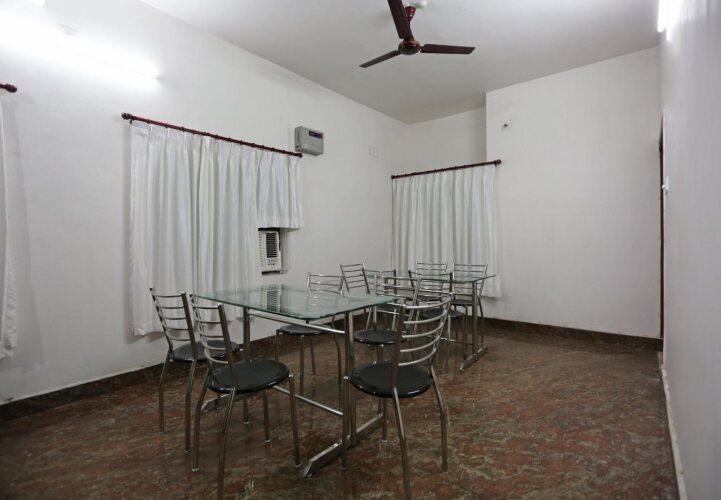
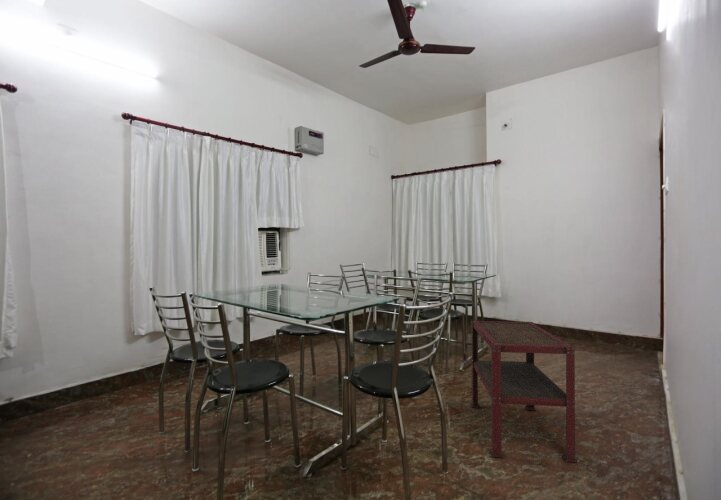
+ side table [469,320,579,464]
